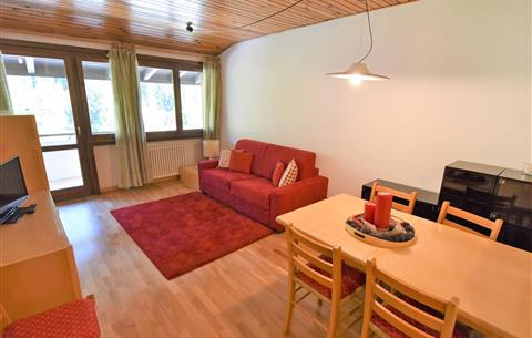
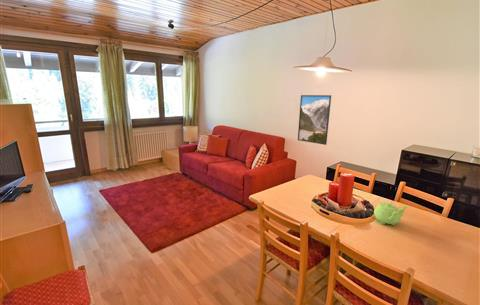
+ teapot [373,201,409,227]
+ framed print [297,94,332,146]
